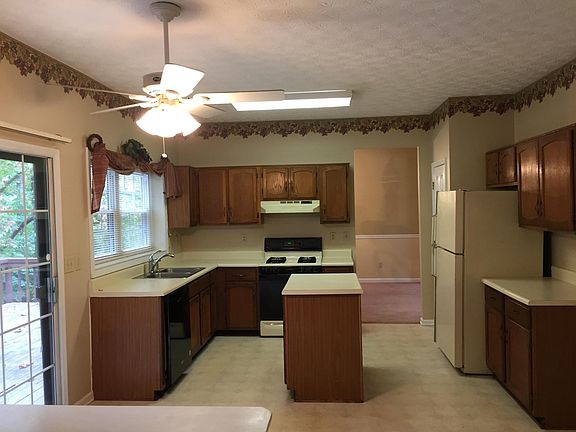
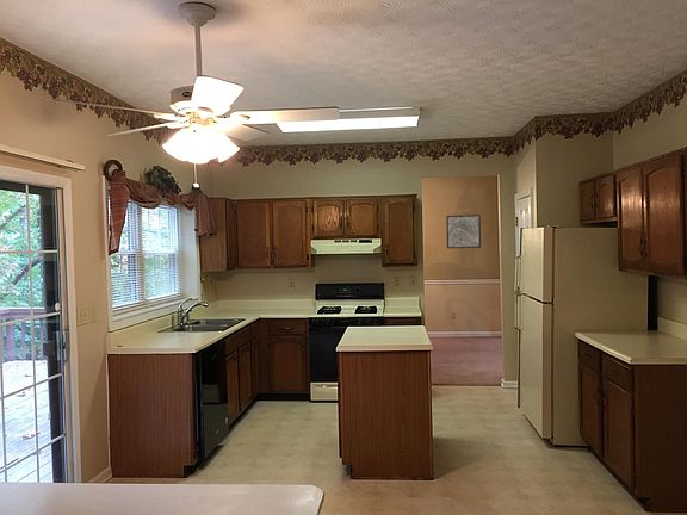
+ wall art [445,213,482,249]
